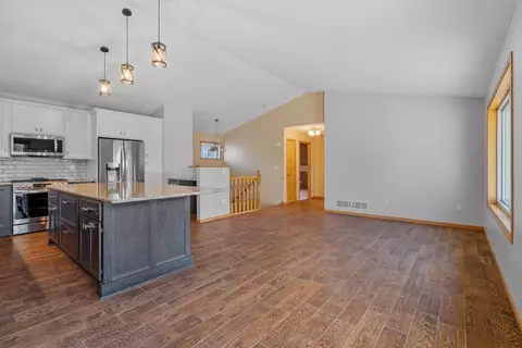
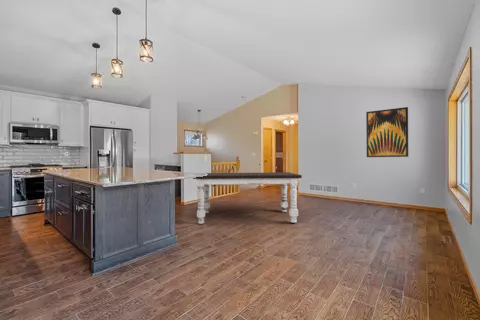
+ wall art [365,106,409,158]
+ dining table [192,171,303,225]
